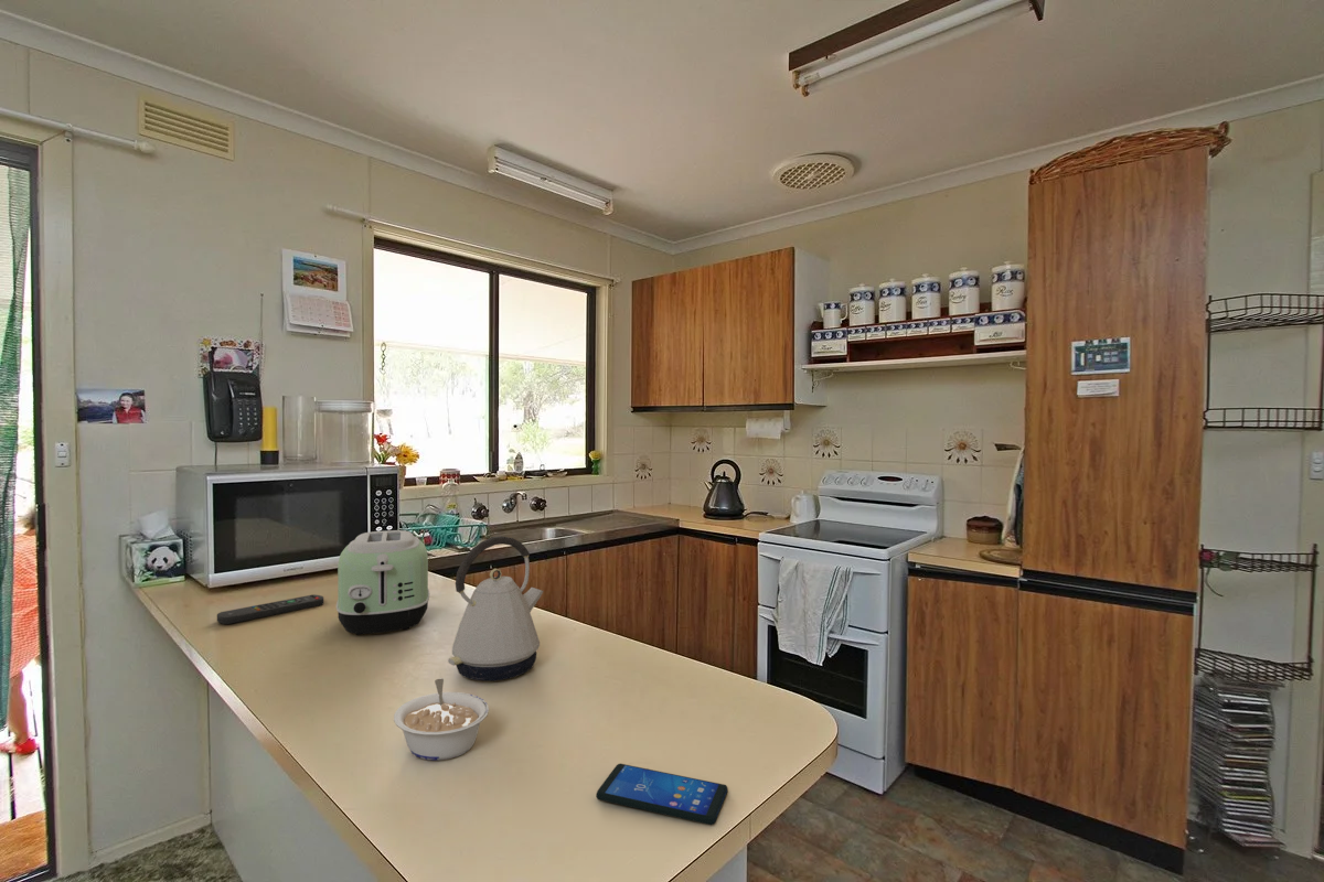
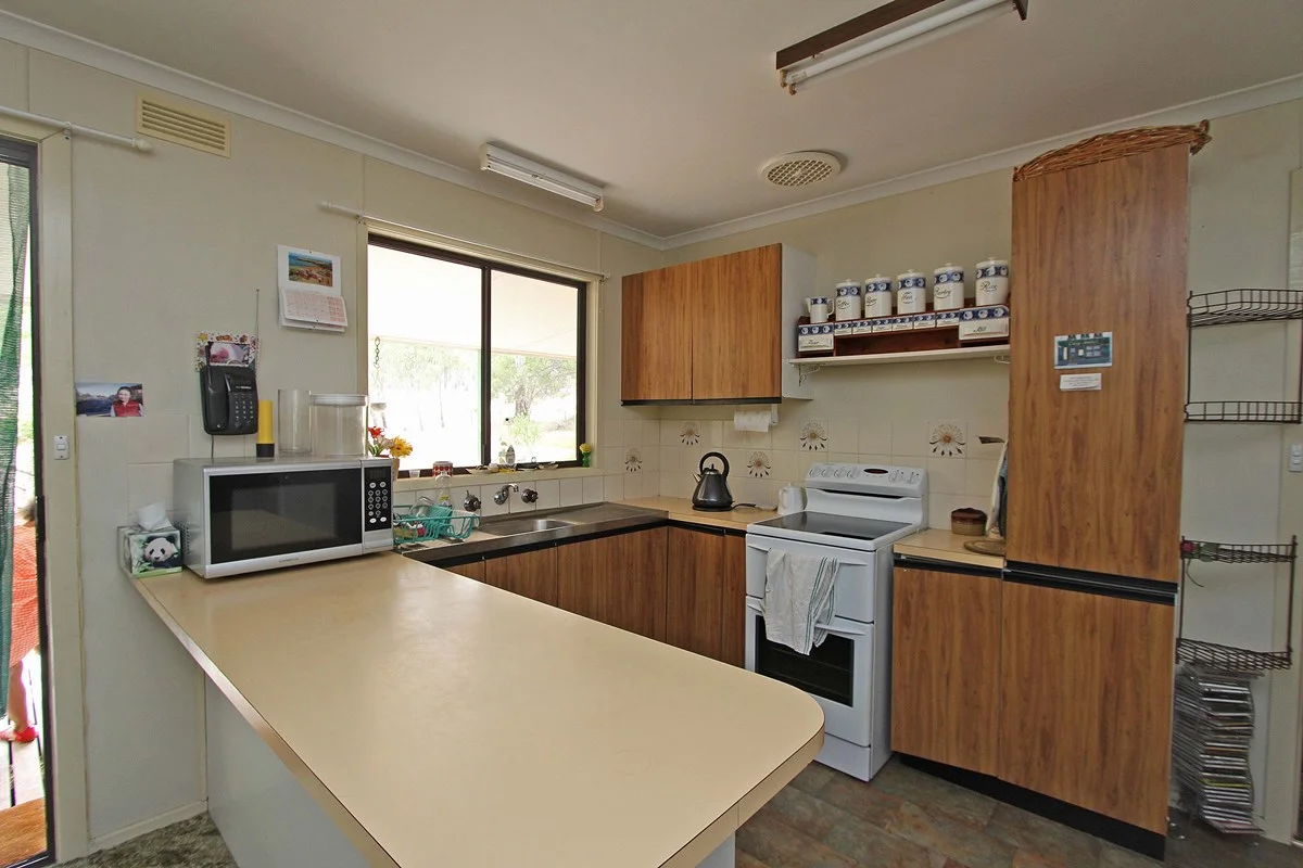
- smartphone [595,763,729,827]
- legume [393,677,490,762]
- toaster [335,529,430,636]
- remote control [216,593,324,625]
- kettle [447,535,545,682]
